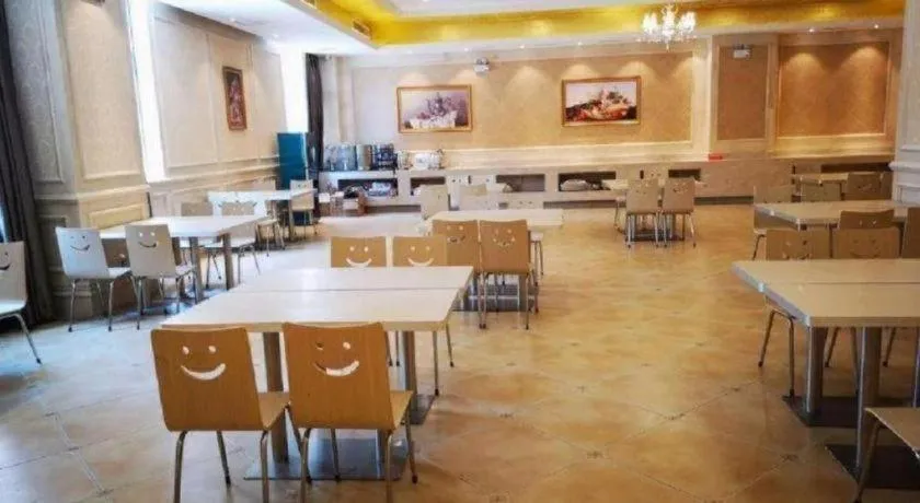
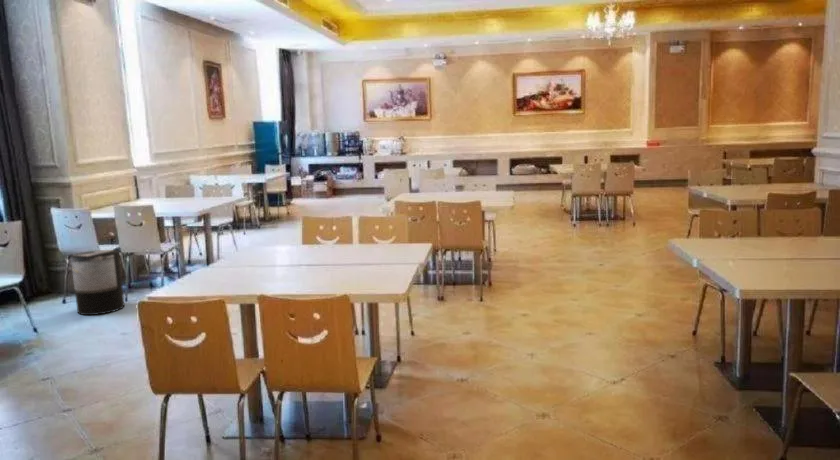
+ trash can [70,249,125,316]
